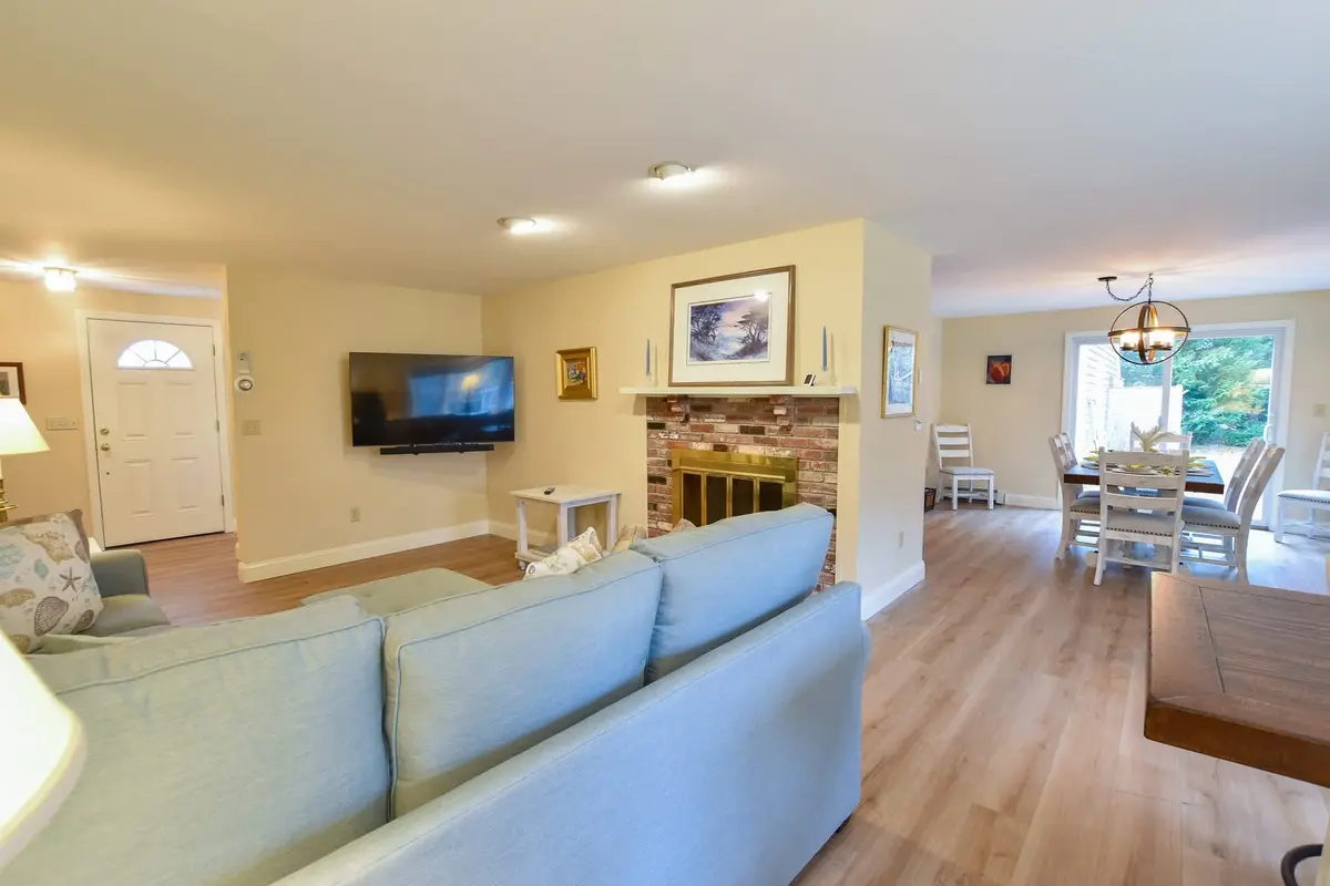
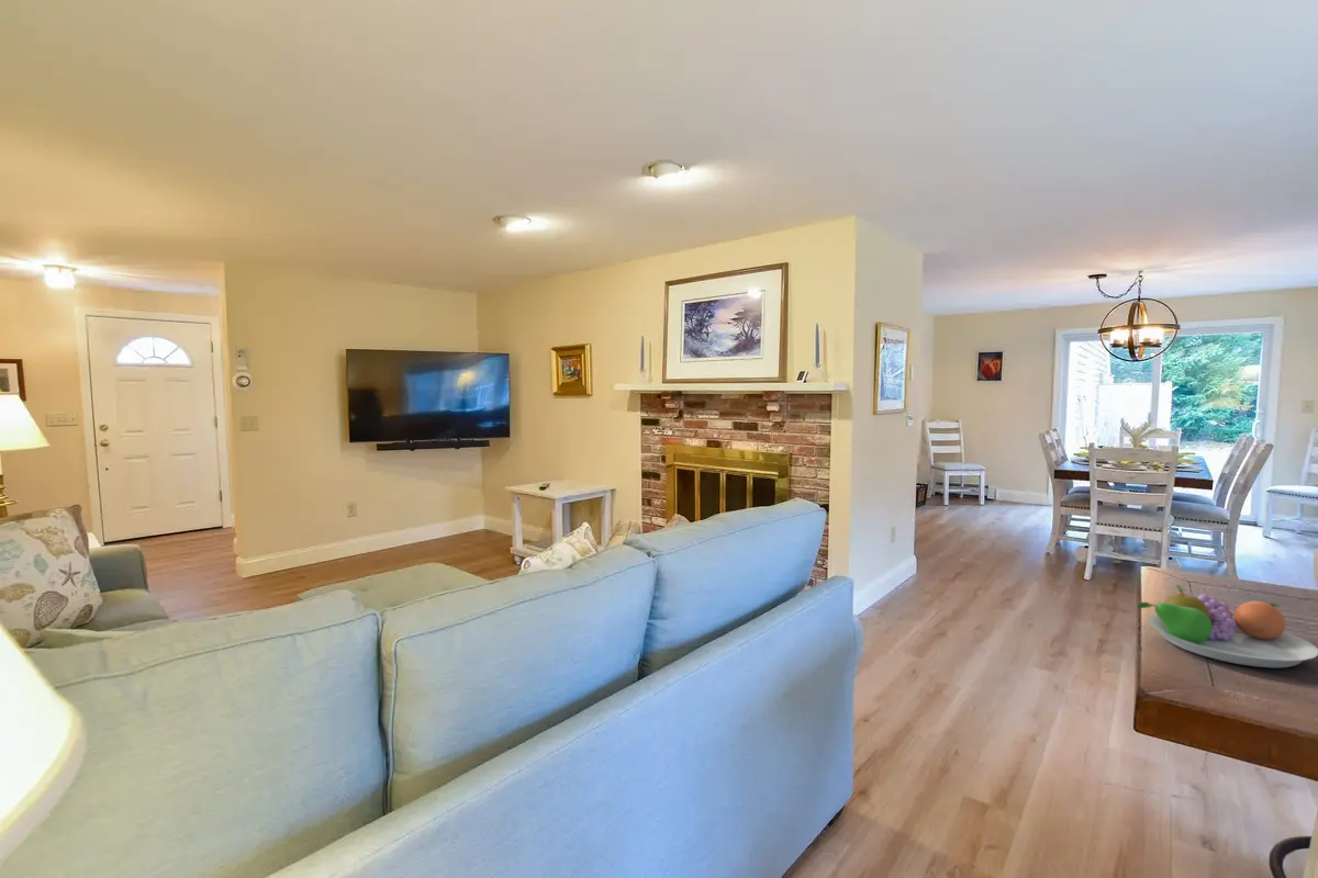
+ fruit bowl [1137,583,1318,668]
